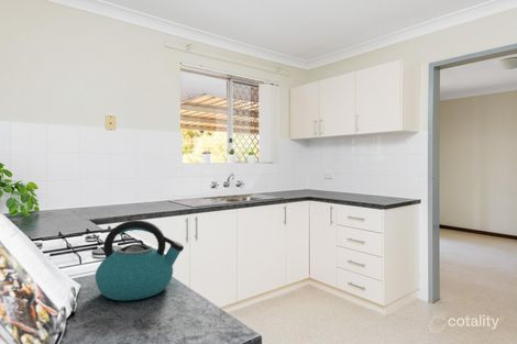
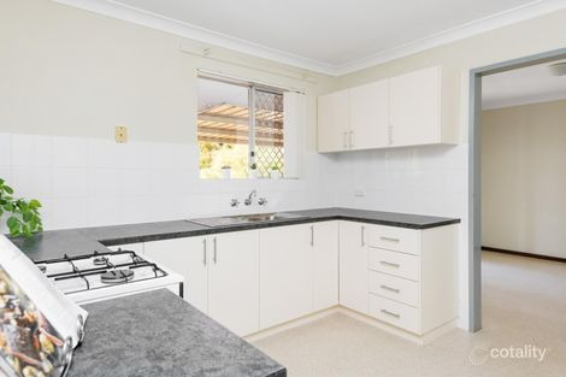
- kettle [95,219,185,301]
